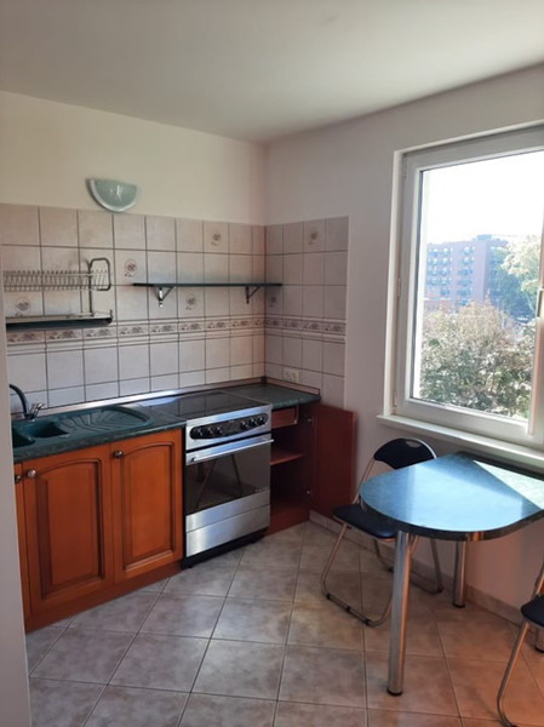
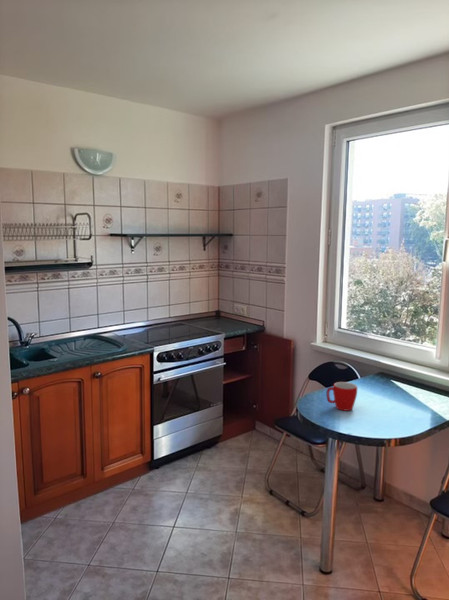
+ mug [326,381,358,412]
